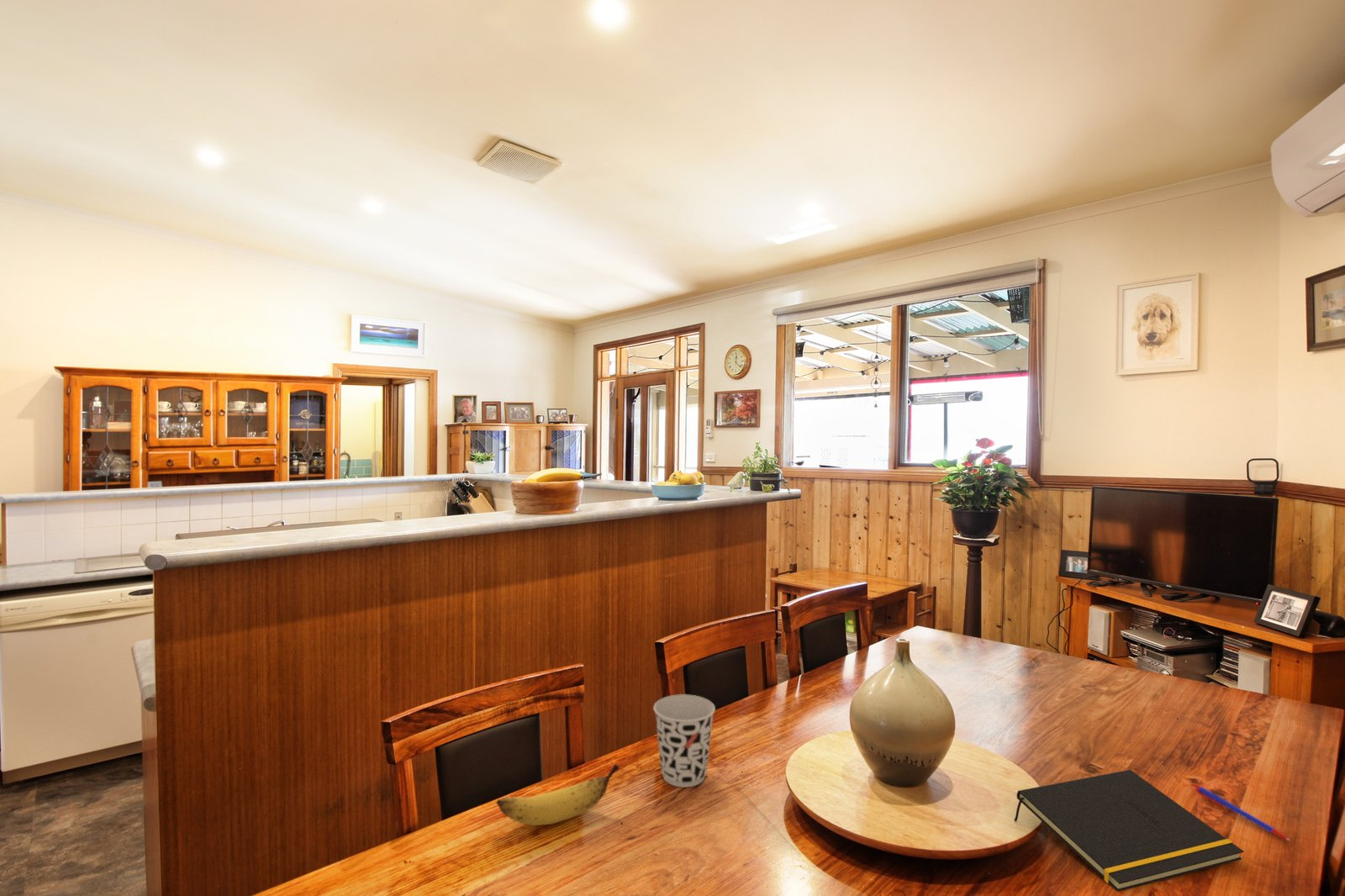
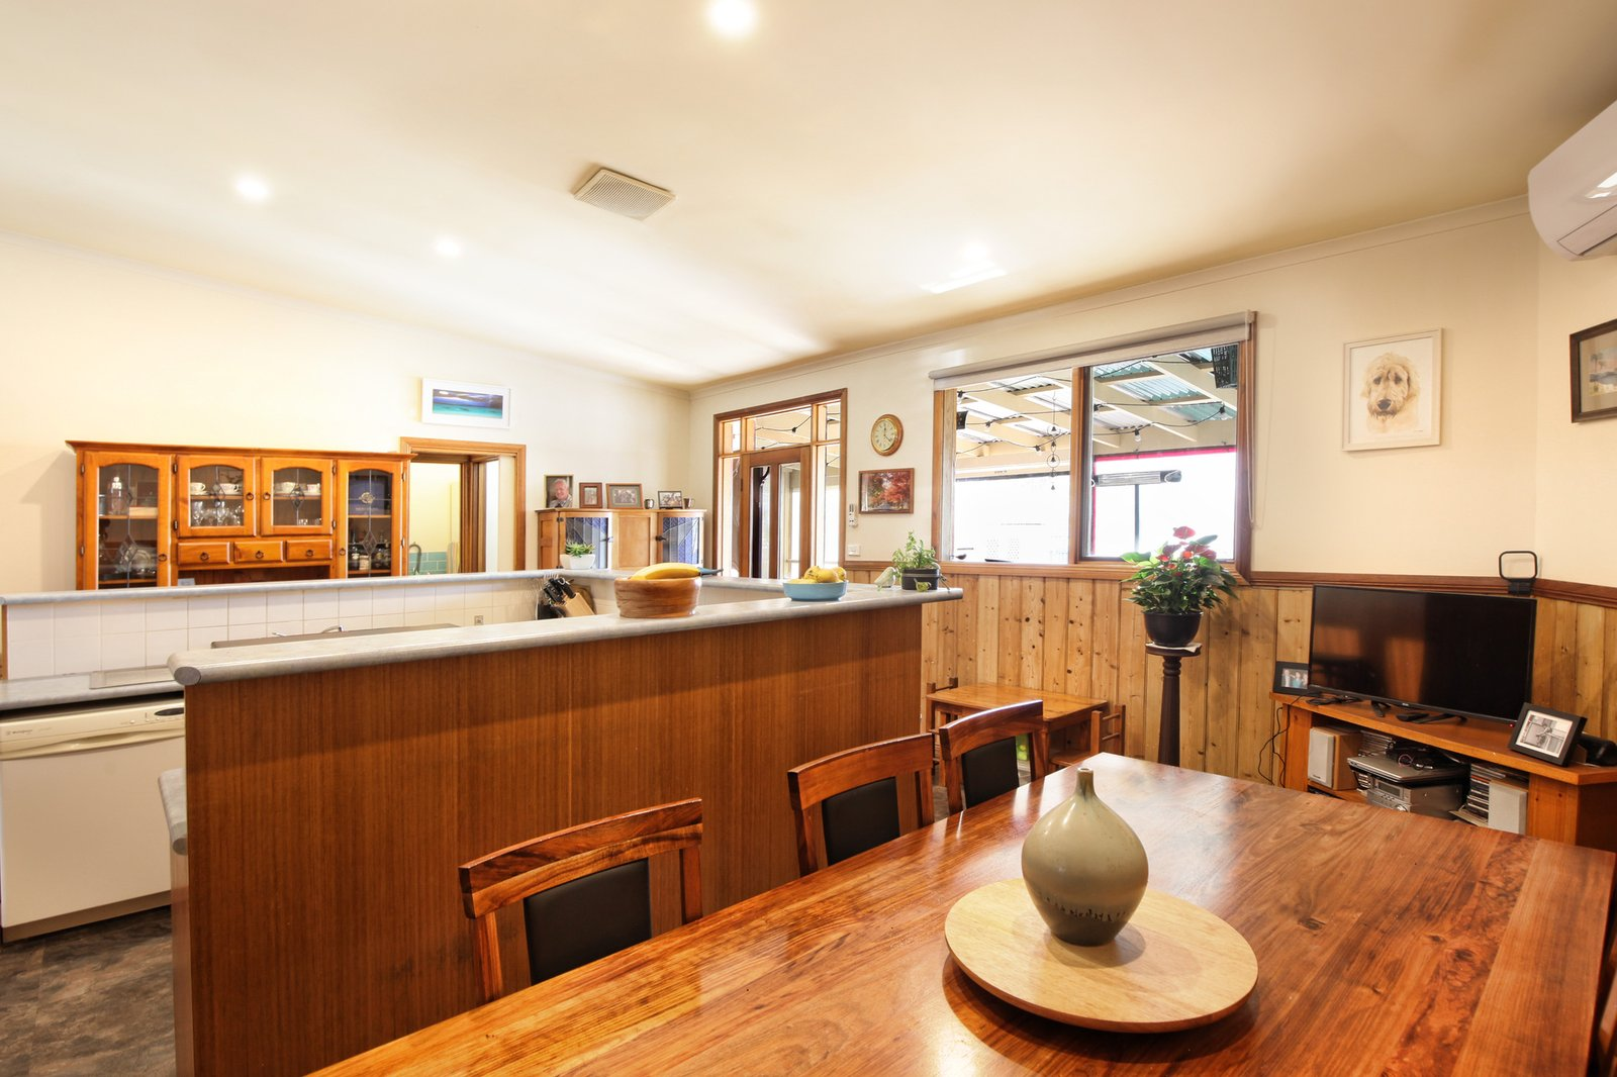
- banana [495,763,620,826]
- cup [652,693,716,788]
- pen [1191,783,1290,841]
- notepad [1014,769,1244,893]
